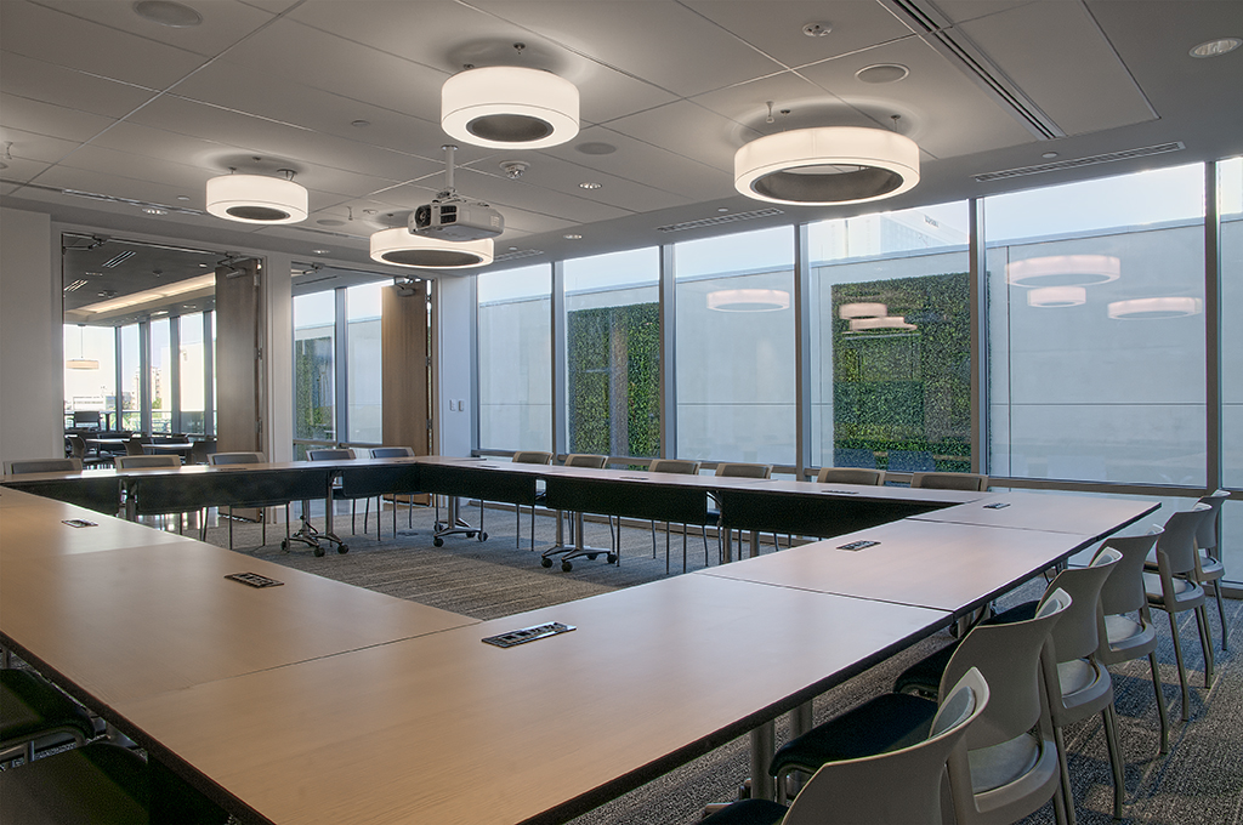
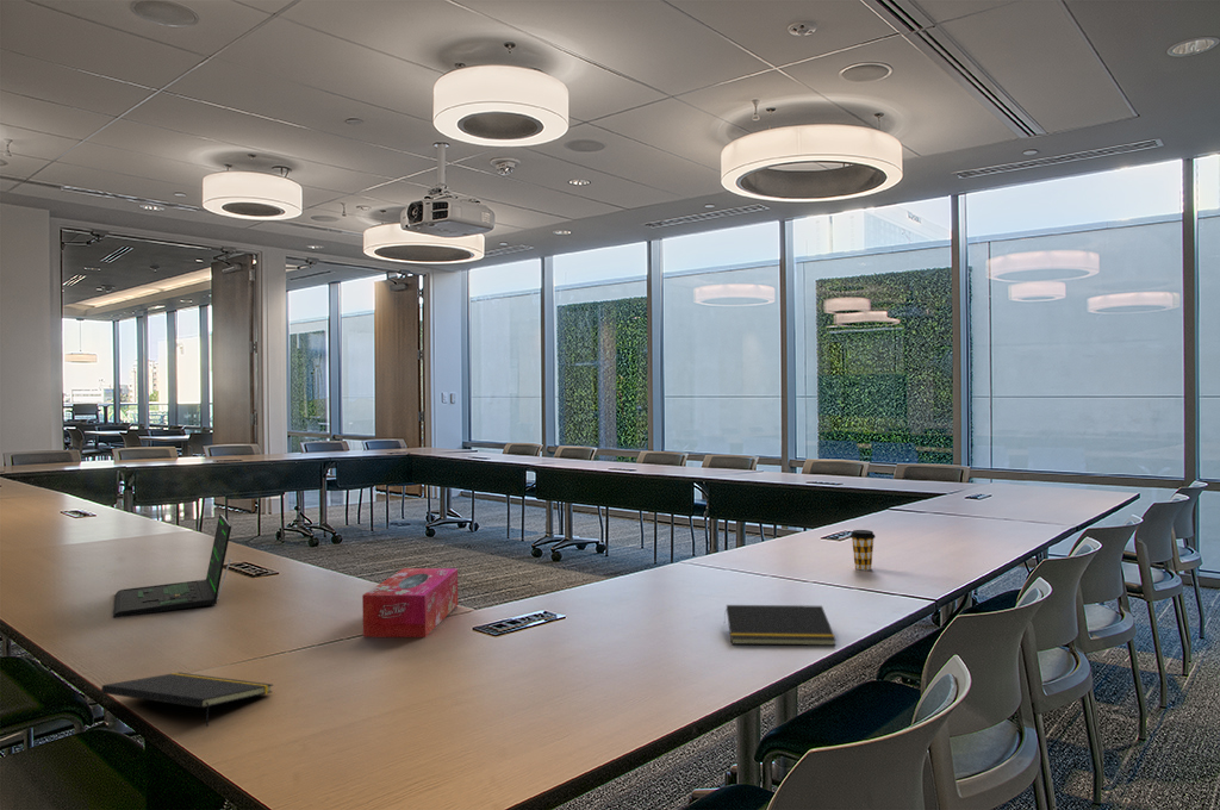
+ notepad [723,604,838,647]
+ laptop [112,512,232,618]
+ tissue box [361,567,459,638]
+ notepad [100,672,274,728]
+ coffee cup [849,529,876,572]
